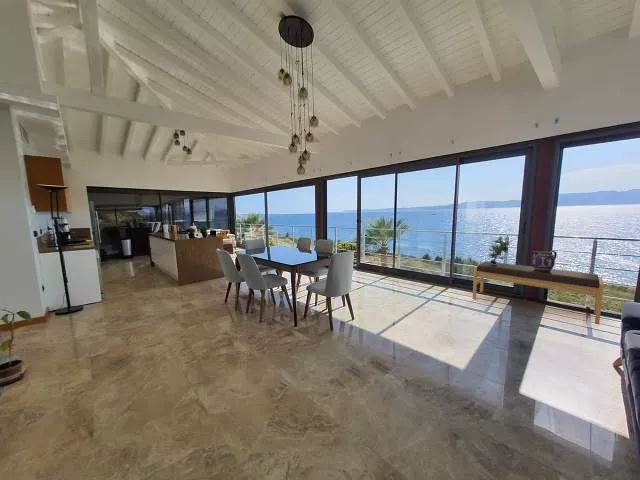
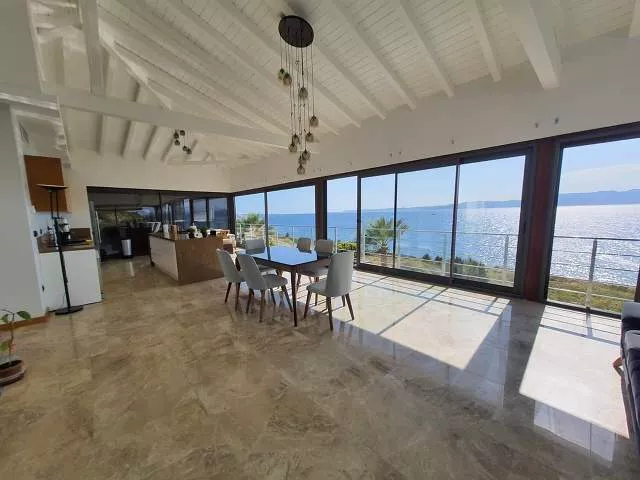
- bench [472,260,605,326]
- potted plant [487,235,513,265]
- pitcher [531,250,558,272]
